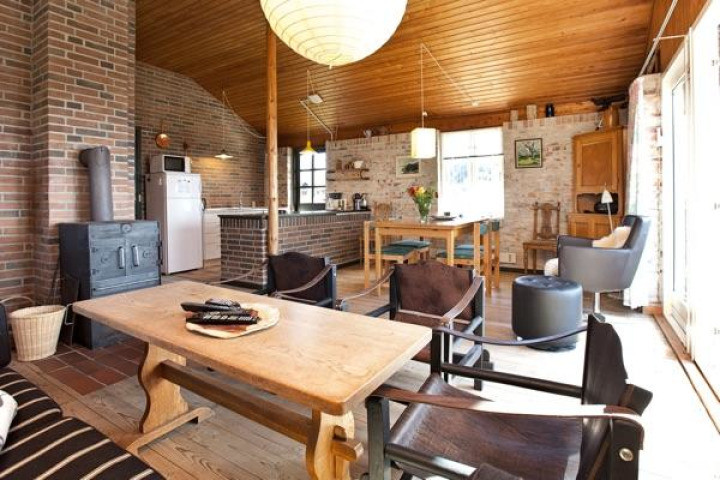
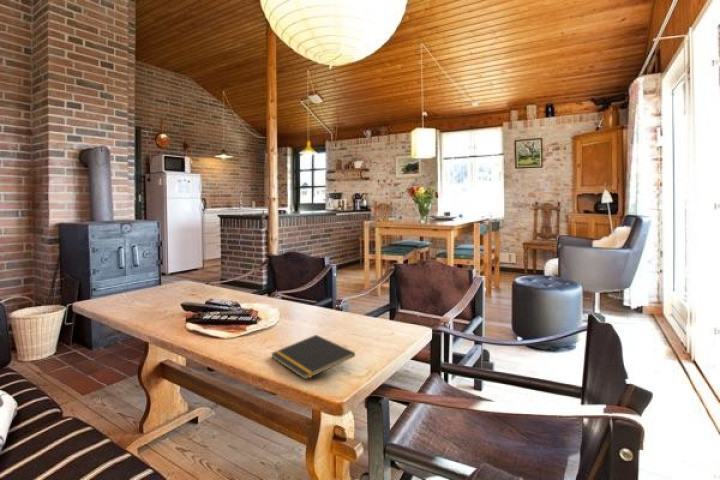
+ notepad [270,334,356,381]
